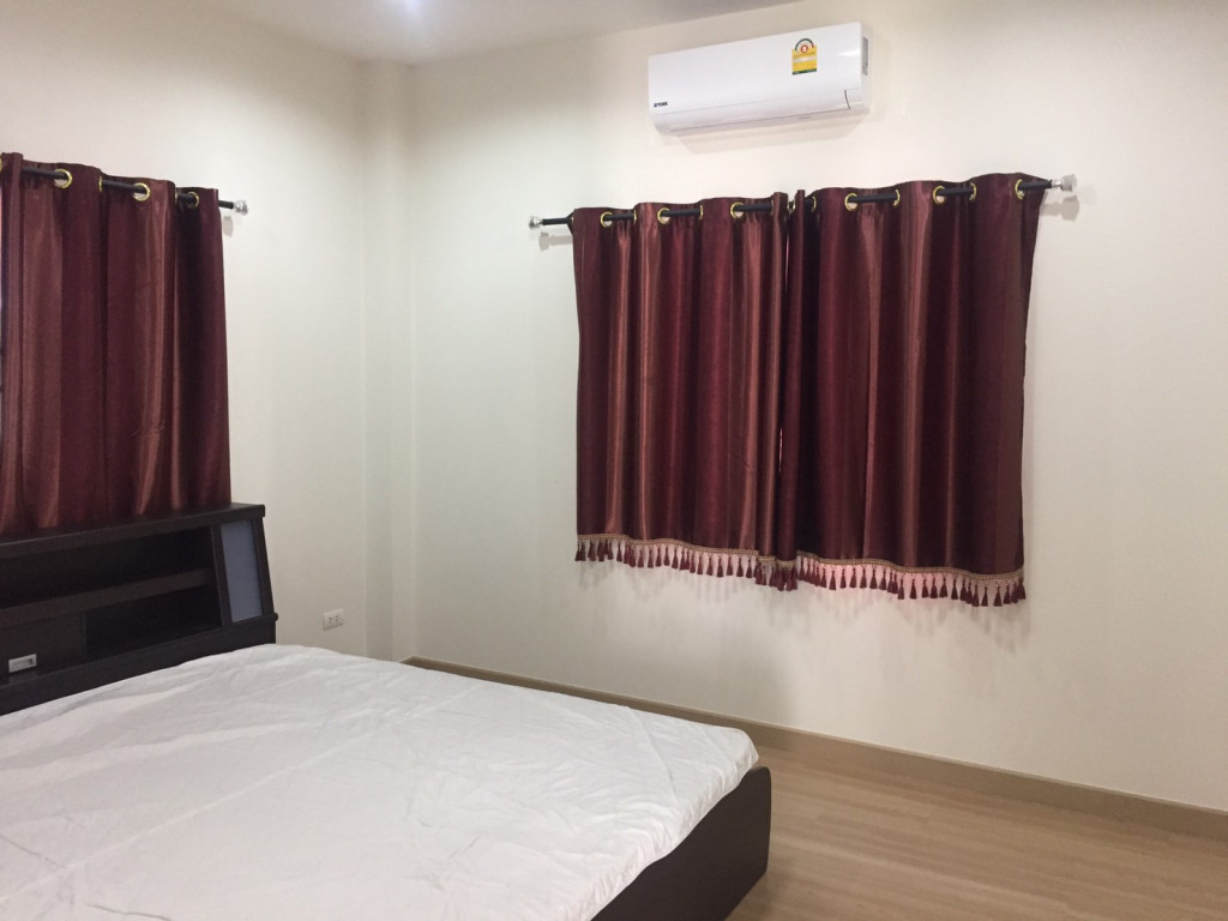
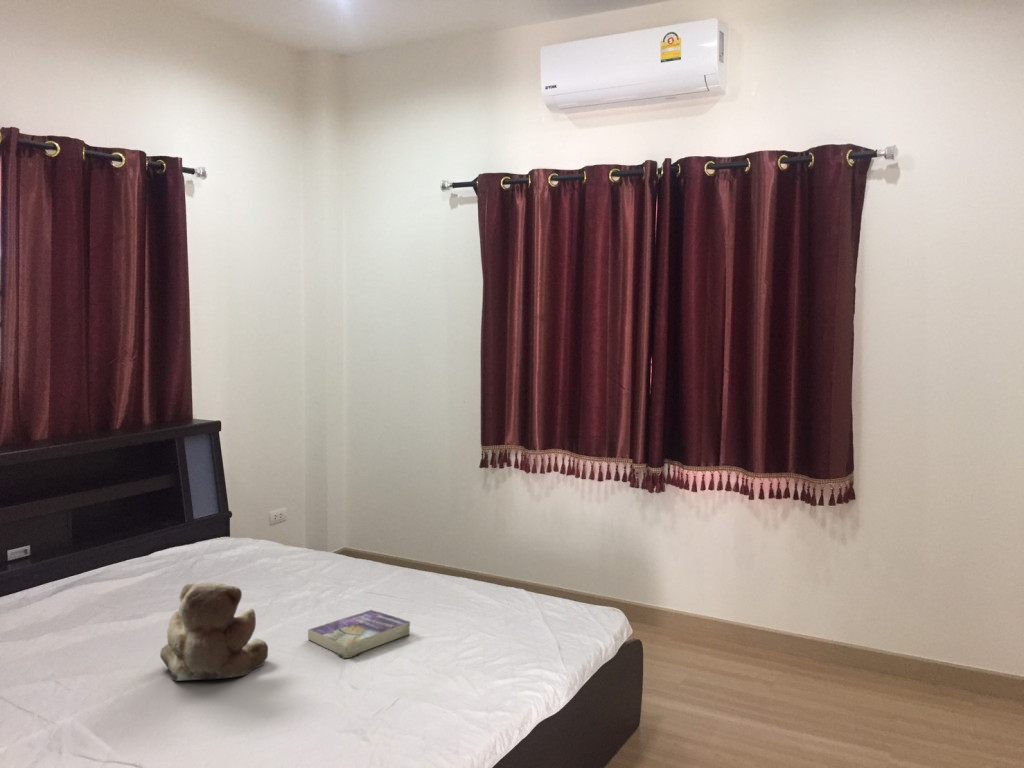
+ teddy bear [159,581,269,682]
+ book [307,609,411,659]
